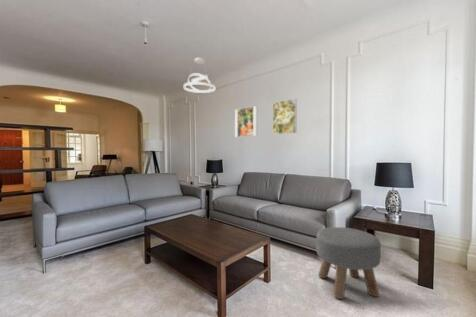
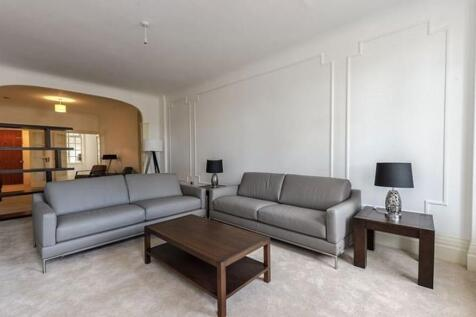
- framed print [234,105,258,138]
- ottoman [315,226,382,300]
- pendant light [183,57,216,94]
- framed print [272,98,298,135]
